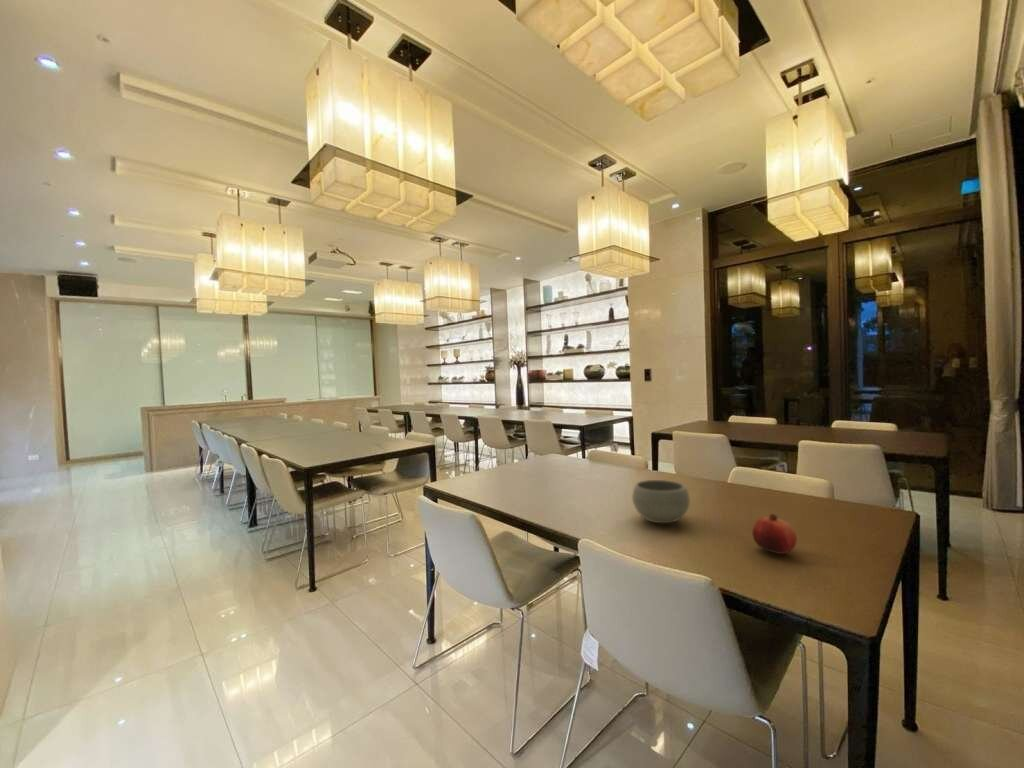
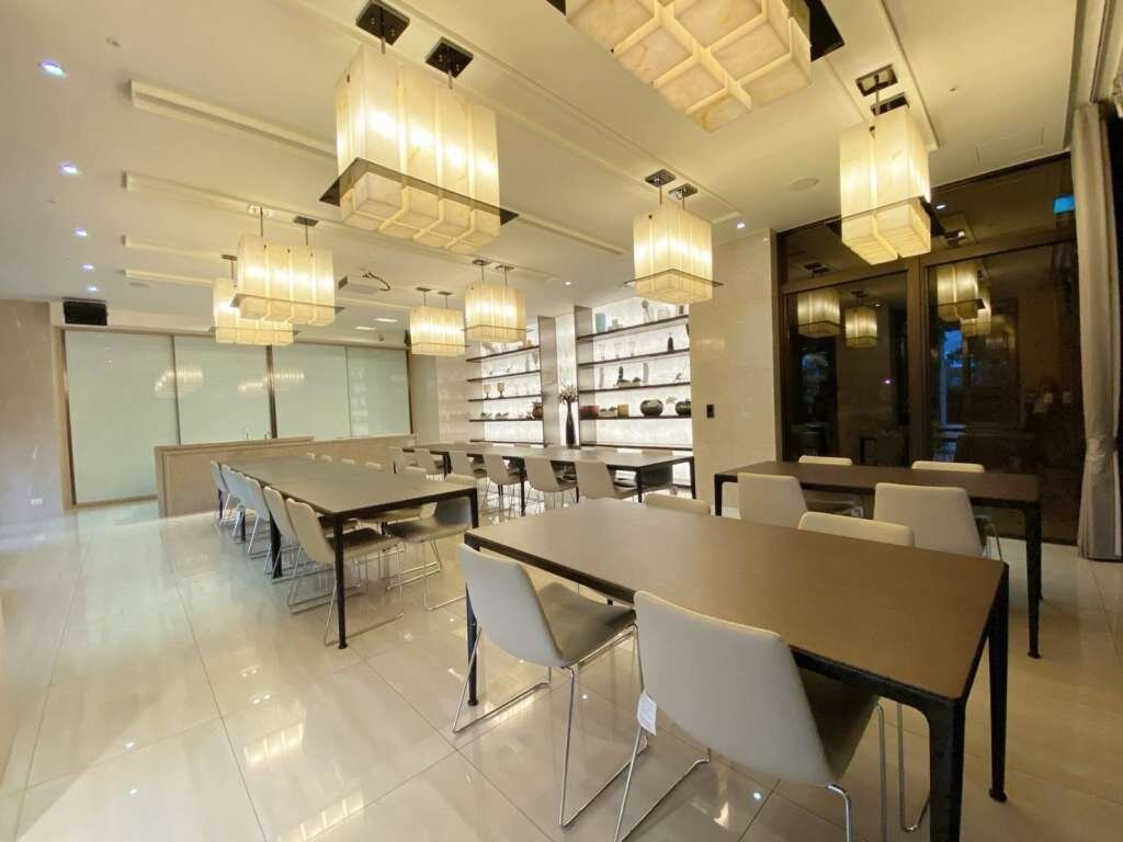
- bowl [631,479,691,524]
- fruit [751,513,798,555]
